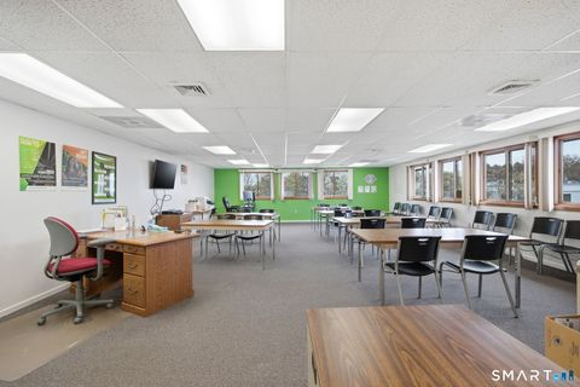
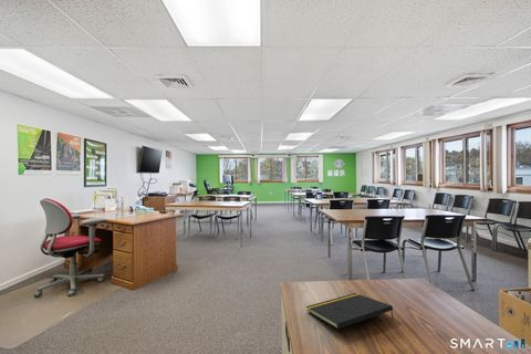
+ notepad [305,292,395,330]
